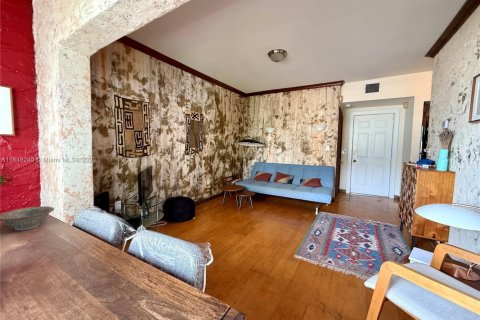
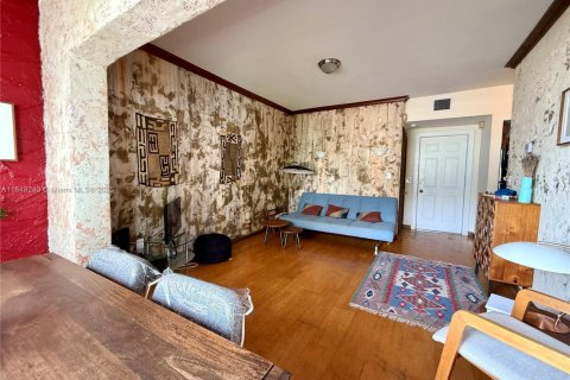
- decorative bowl [0,205,55,231]
